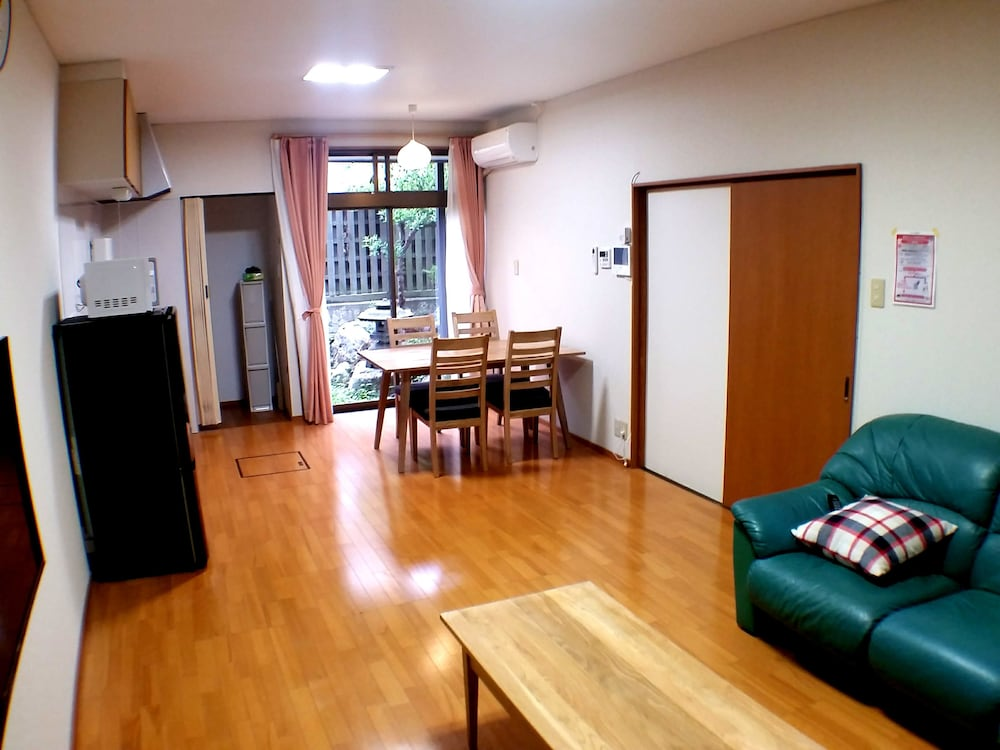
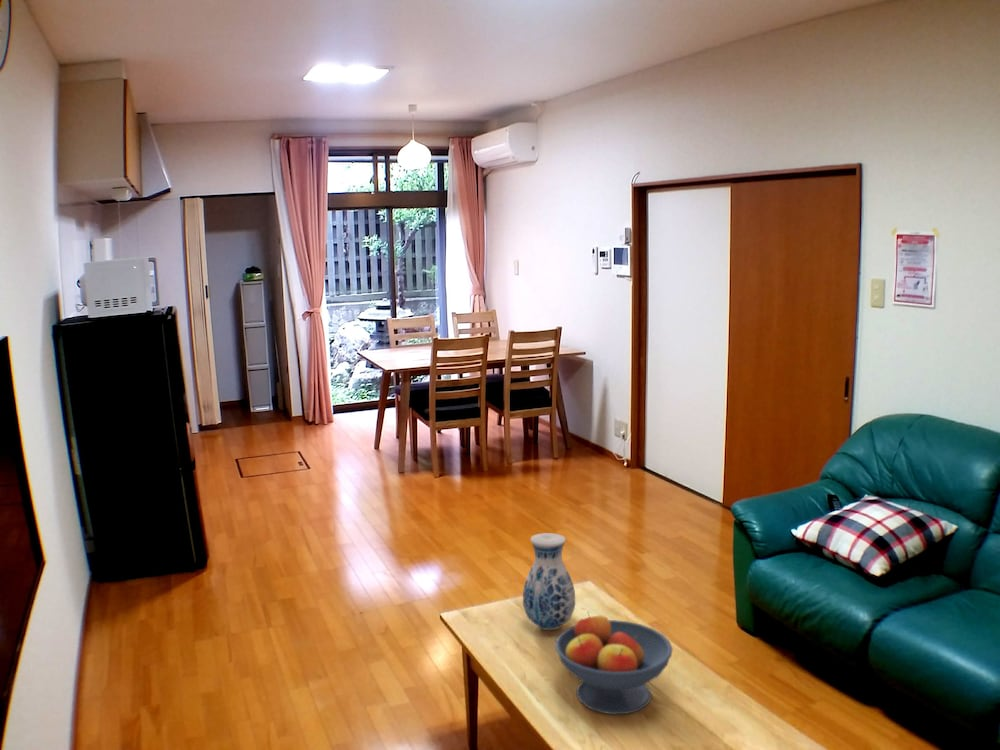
+ vase [522,532,576,631]
+ fruit bowl [554,611,674,715]
